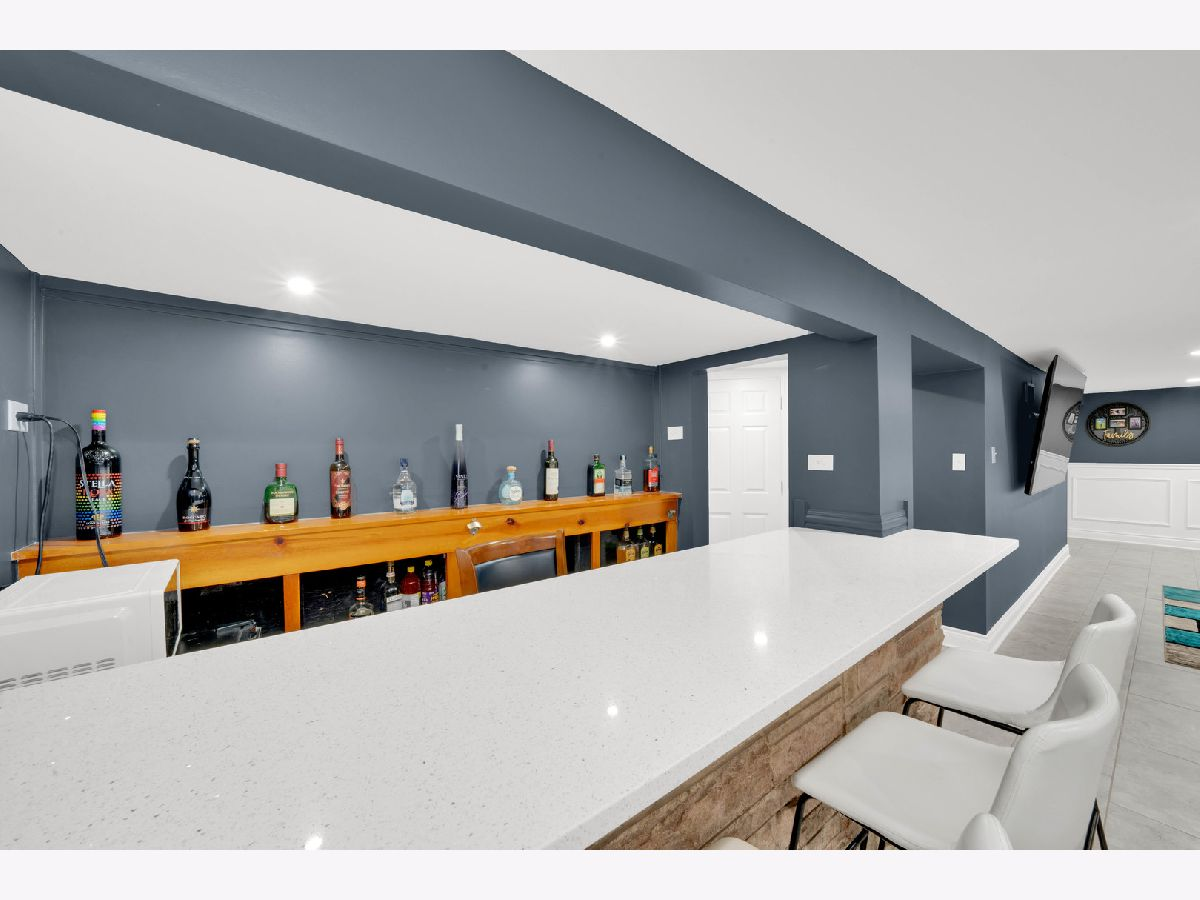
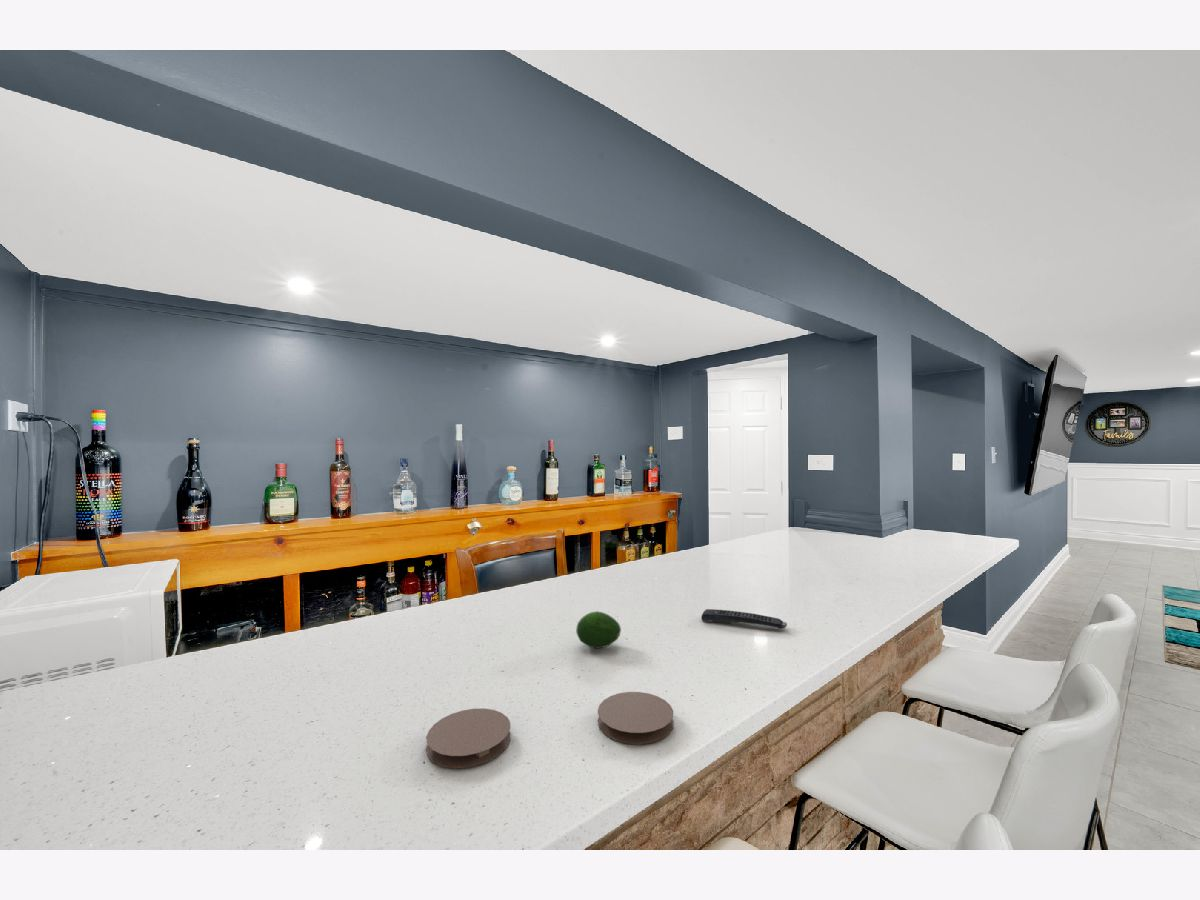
+ coaster [425,707,511,769]
+ fruit [575,611,622,649]
+ remote control [700,608,788,630]
+ coaster [597,691,674,745]
